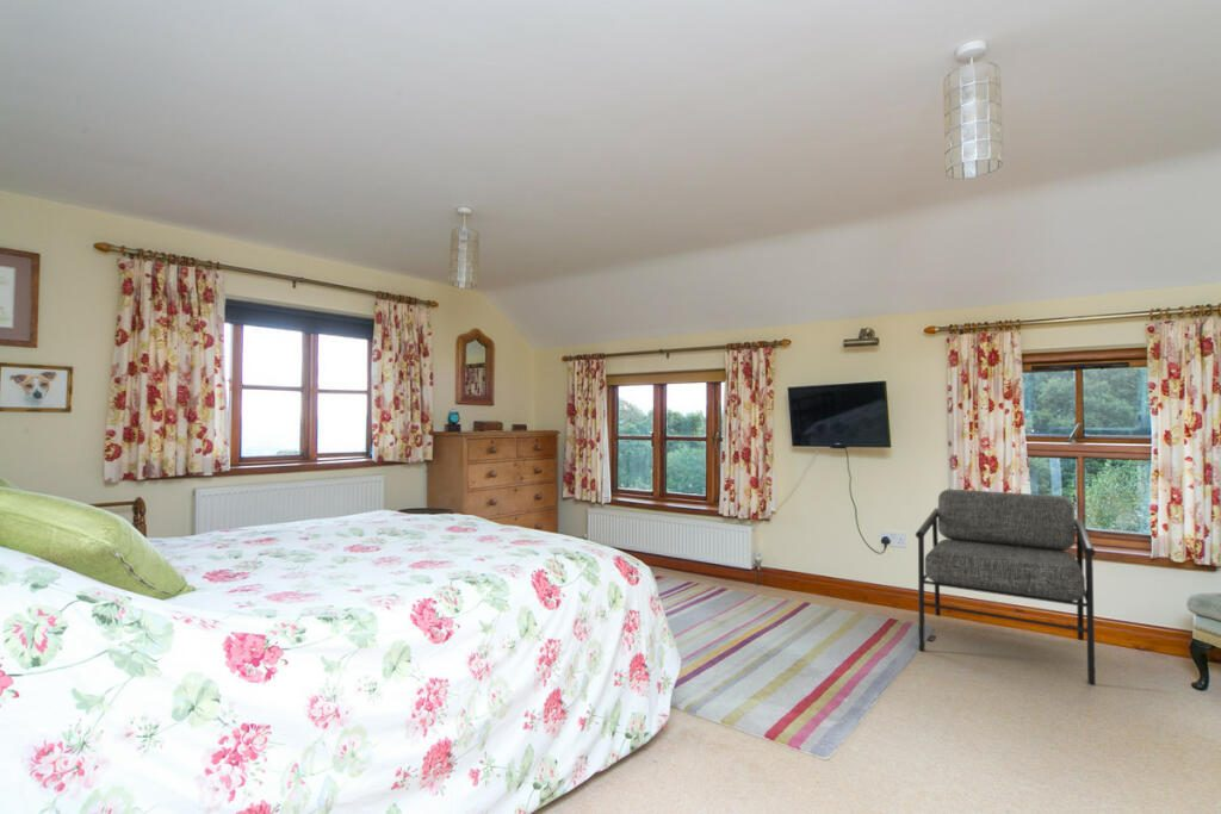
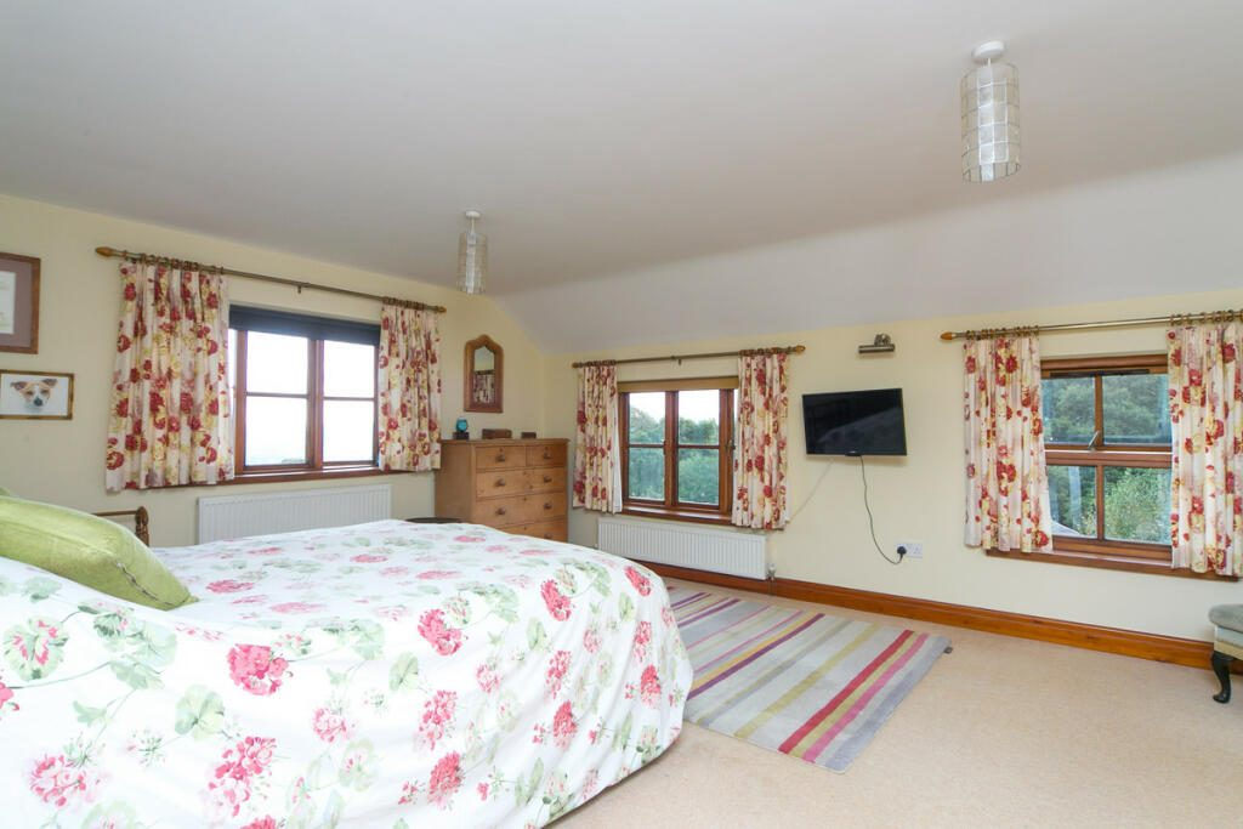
- armchair [915,489,1097,686]
